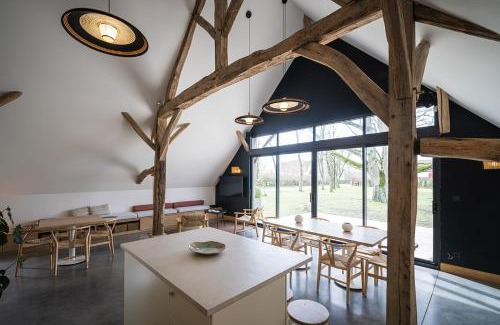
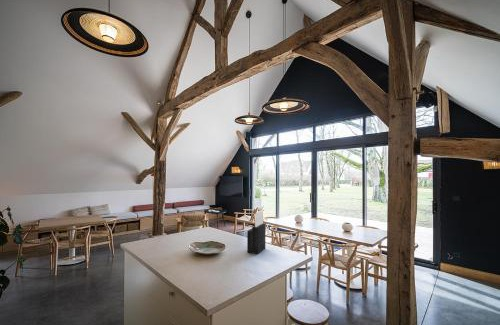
+ knife block [246,210,266,255]
